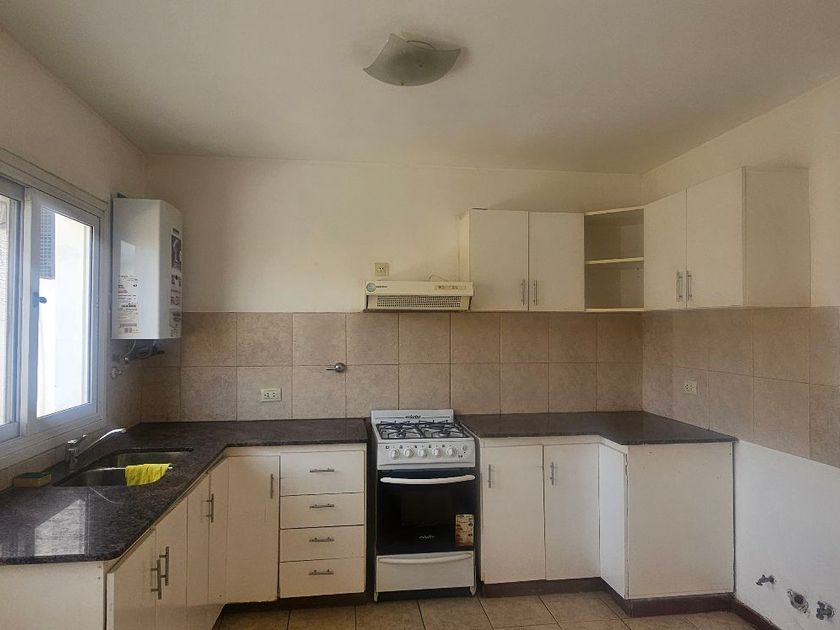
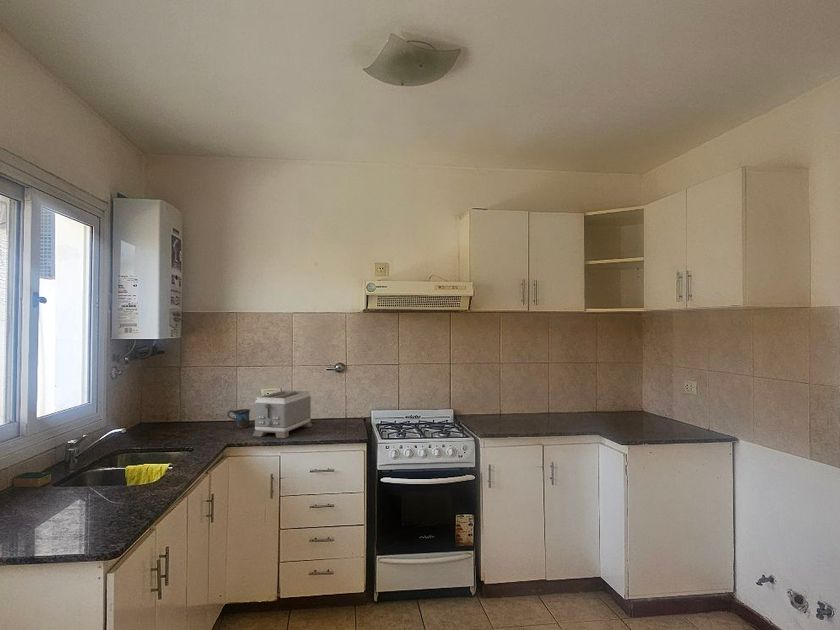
+ mug [226,408,251,429]
+ toaster [252,389,313,439]
